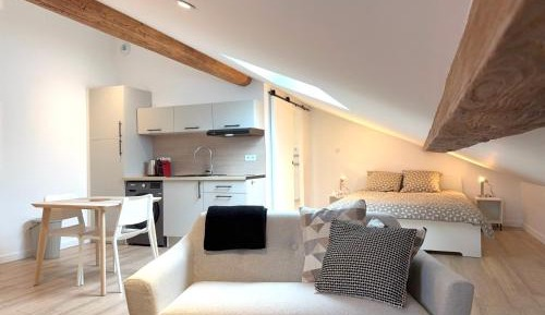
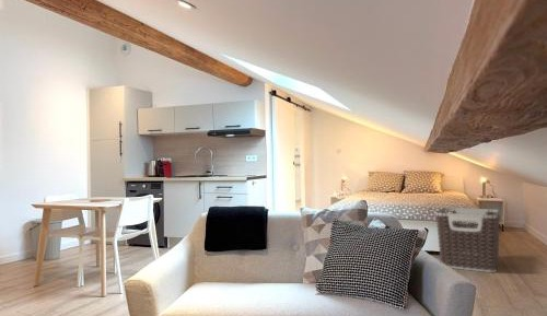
+ clothes hamper [434,207,501,273]
